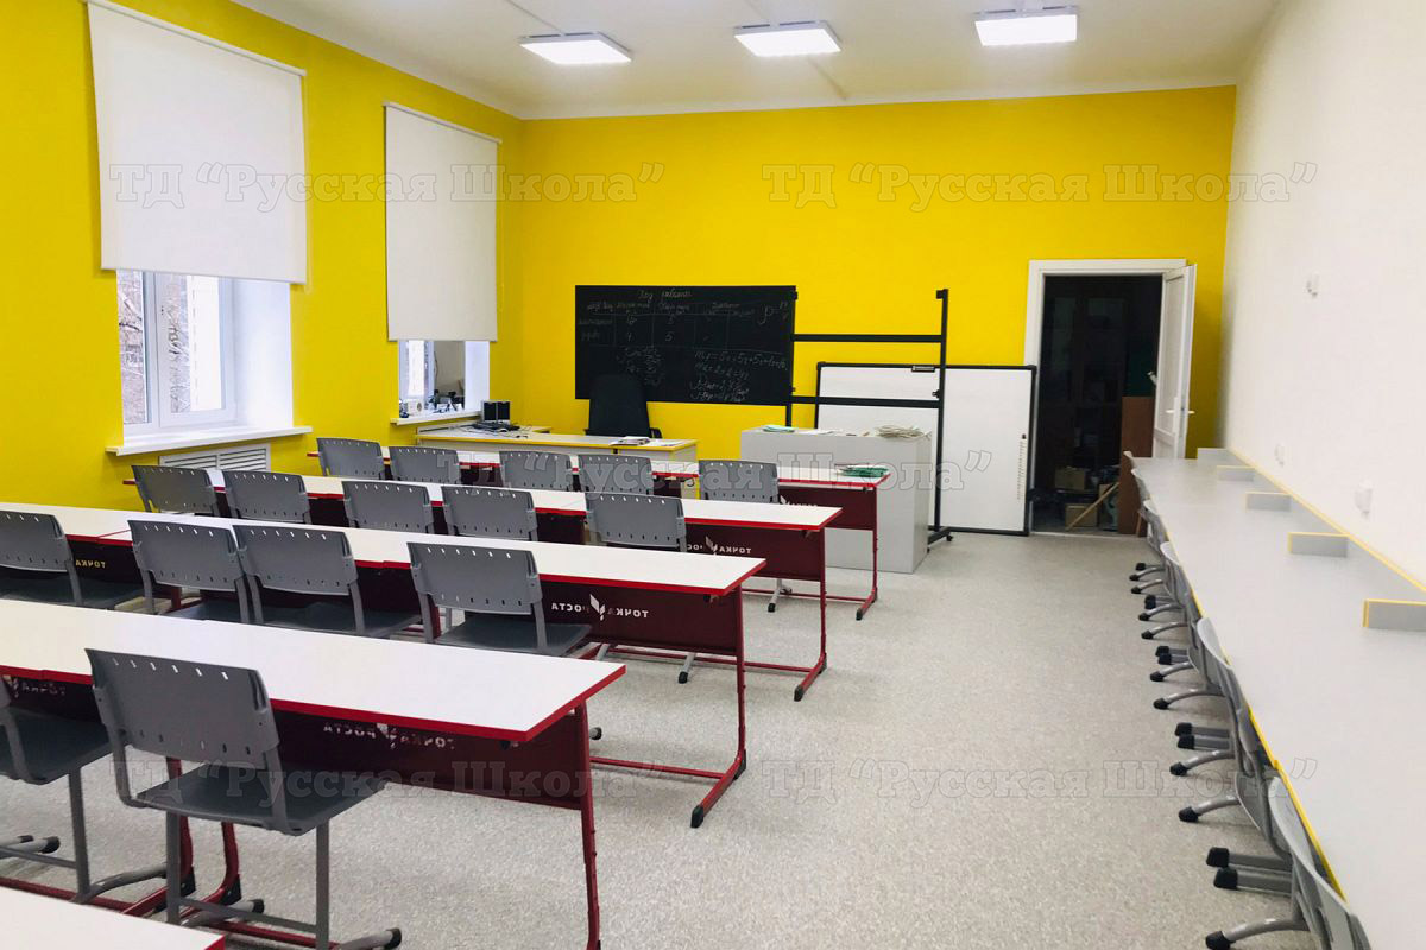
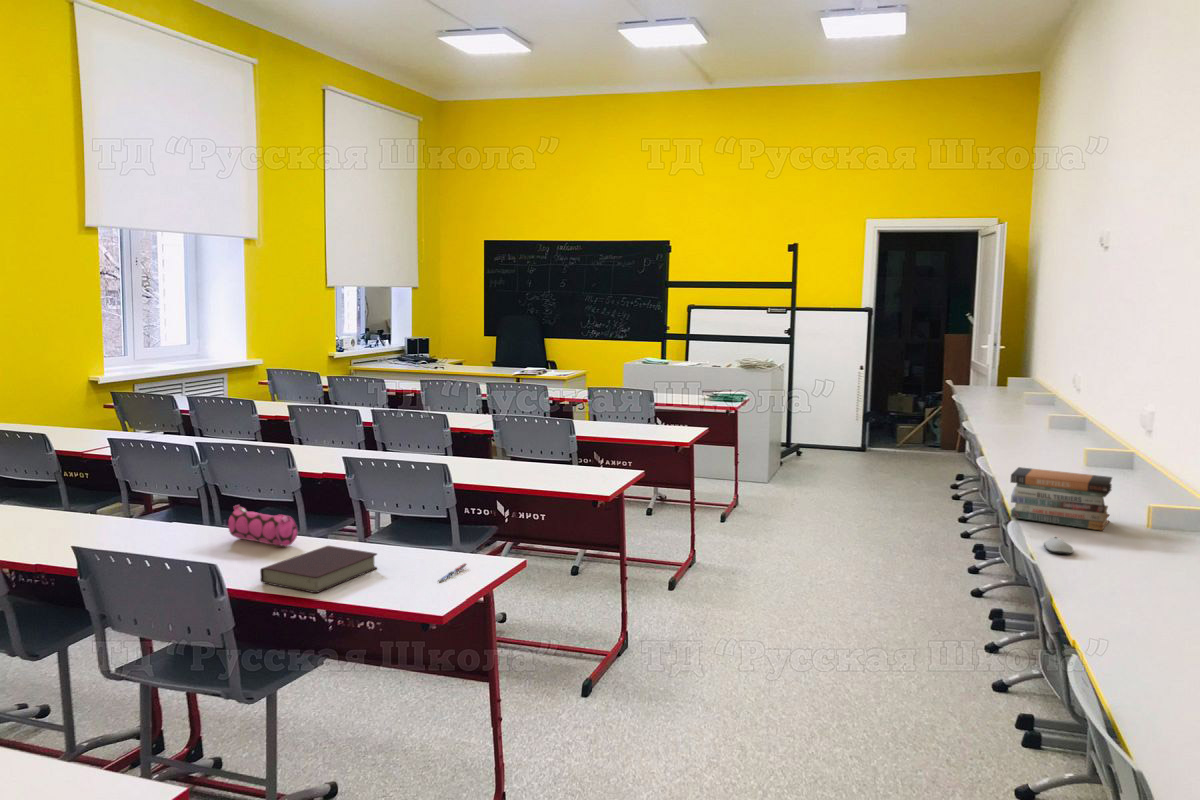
+ pencil case [222,504,299,547]
+ pen [437,562,468,582]
+ book stack [1009,466,1113,532]
+ book [259,545,378,594]
+ computer mouse [1043,536,1074,555]
